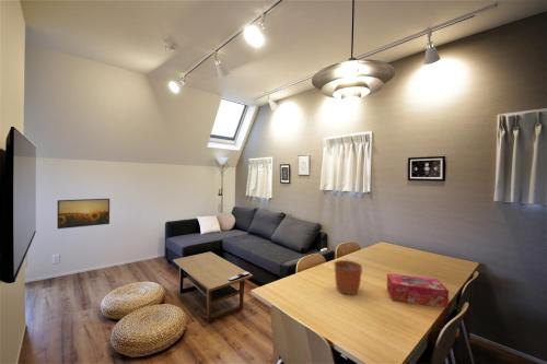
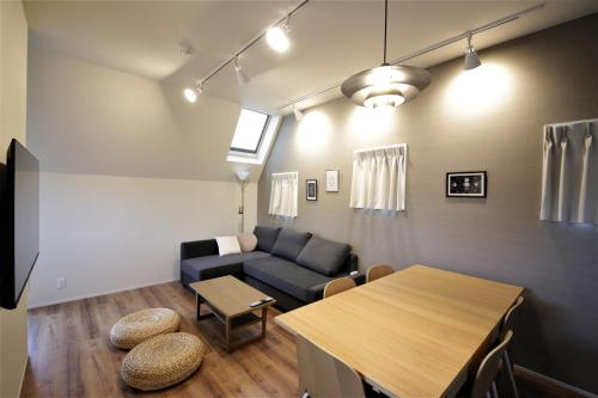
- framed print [56,198,110,230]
- tissue box [386,272,450,309]
- plant pot [333,250,363,296]
